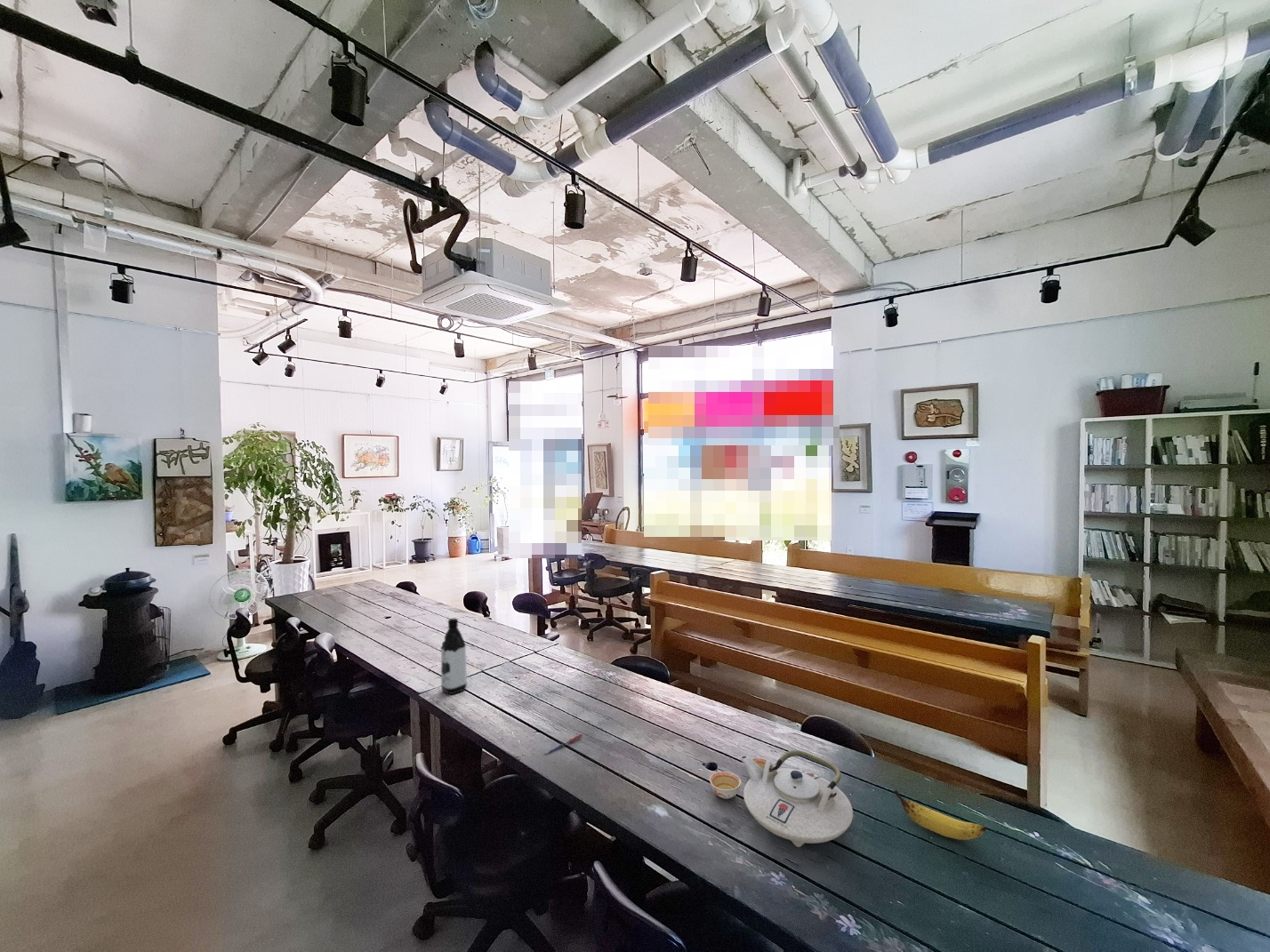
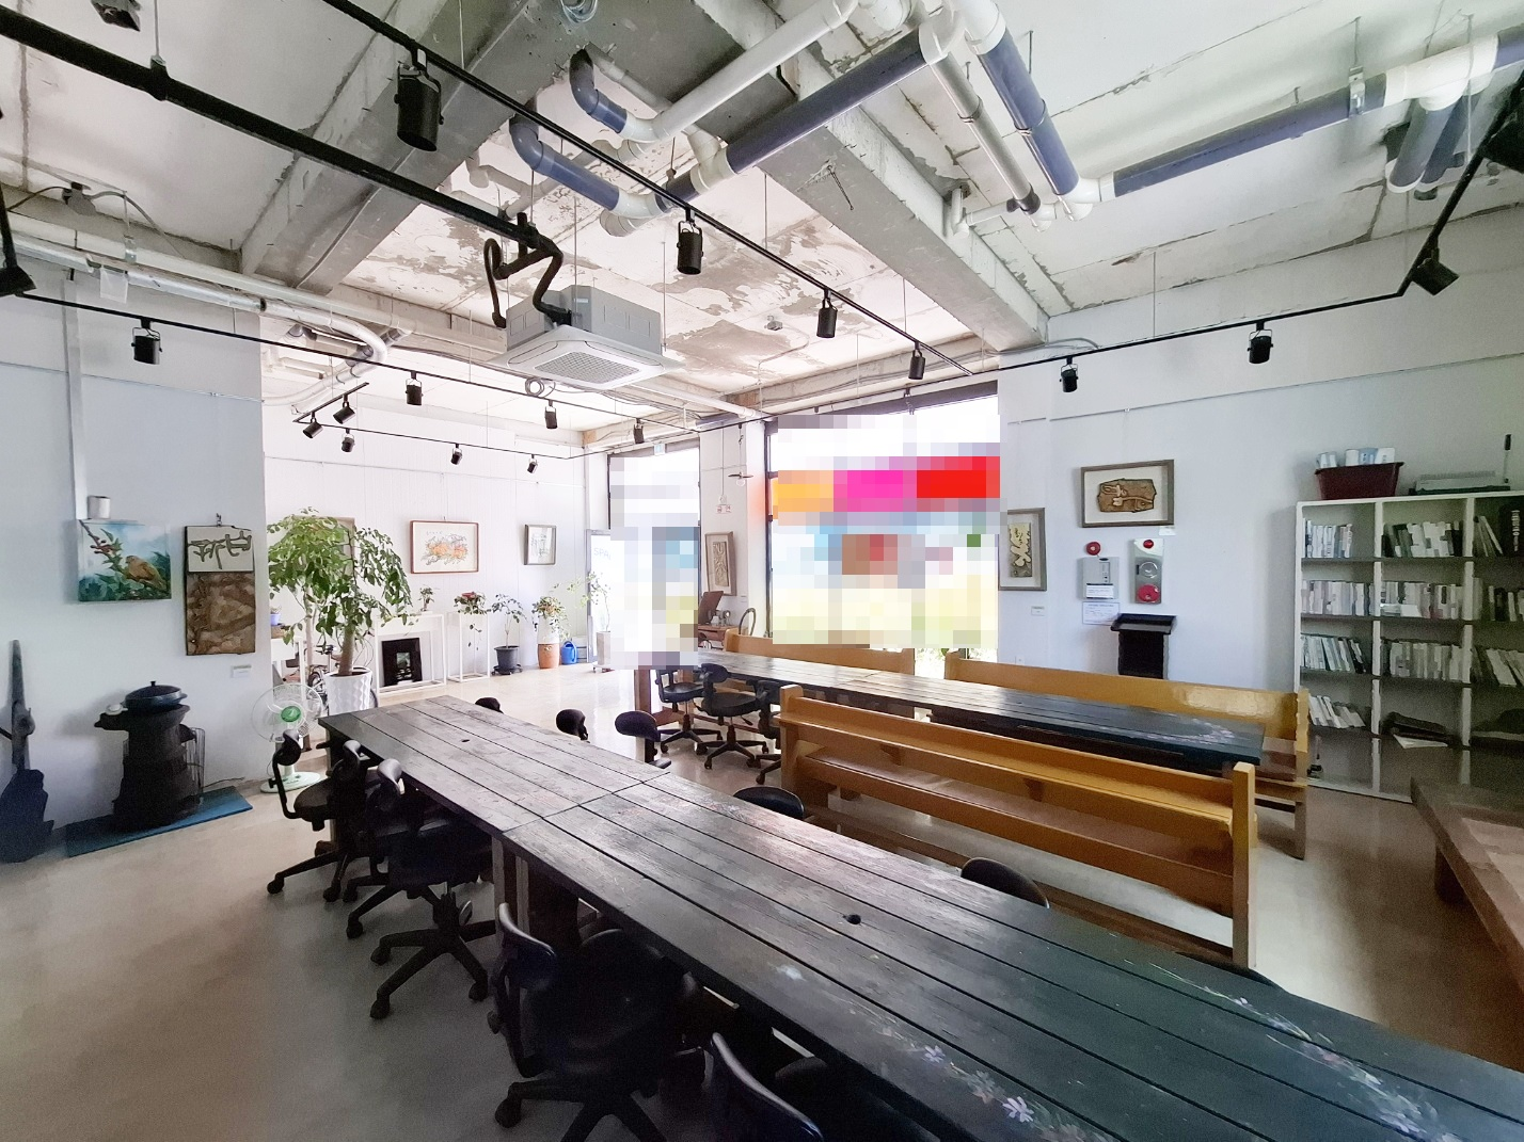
- banana [893,789,987,841]
- teapot [709,749,854,848]
- water bottle [439,618,468,695]
- pen [544,732,584,756]
